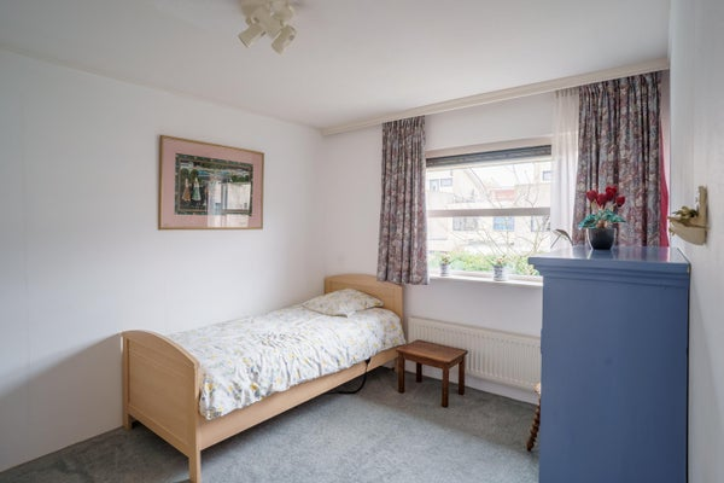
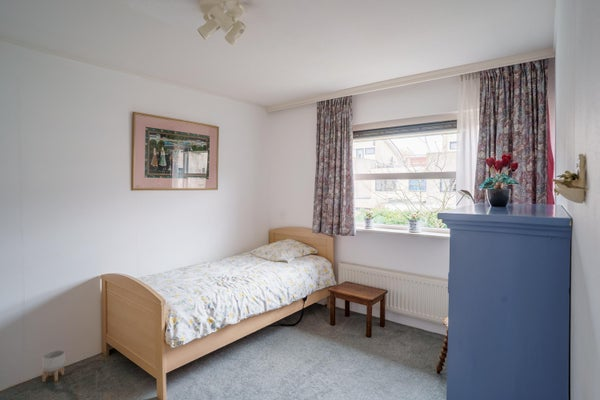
+ planter [42,349,66,383]
